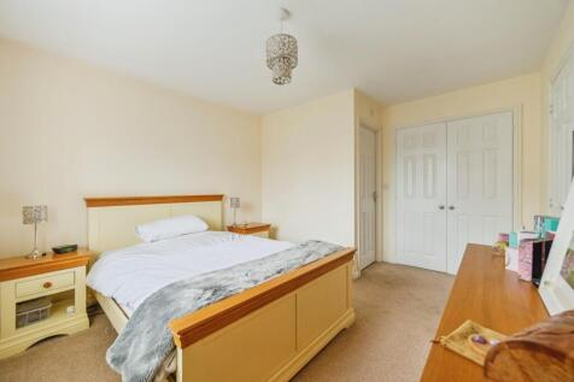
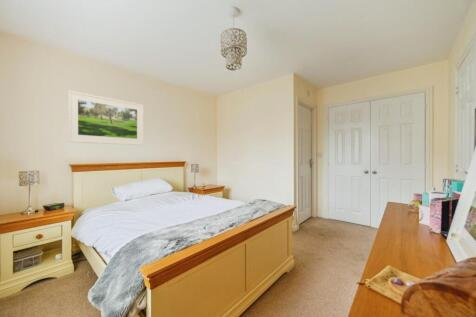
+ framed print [67,90,144,146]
